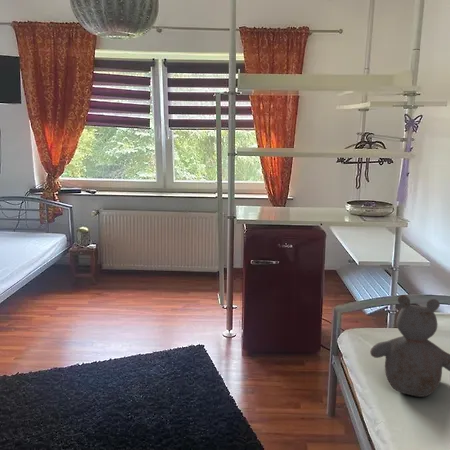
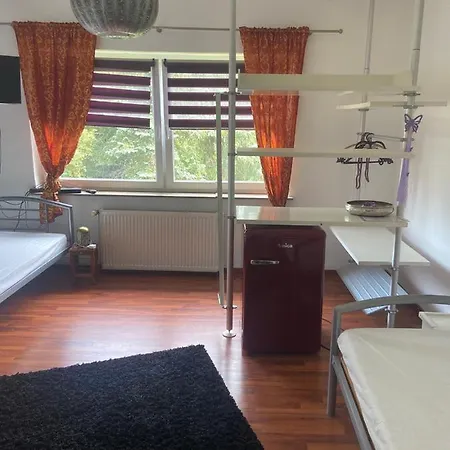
- teddy bear [369,294,450,398]
